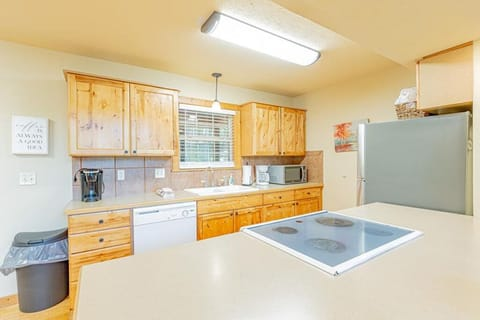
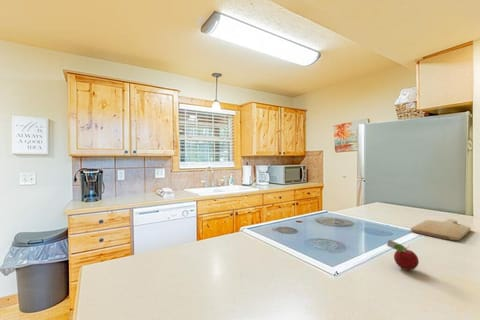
+ fruit [386,239,420,271]
+ chopping board [410,218,472,241]
